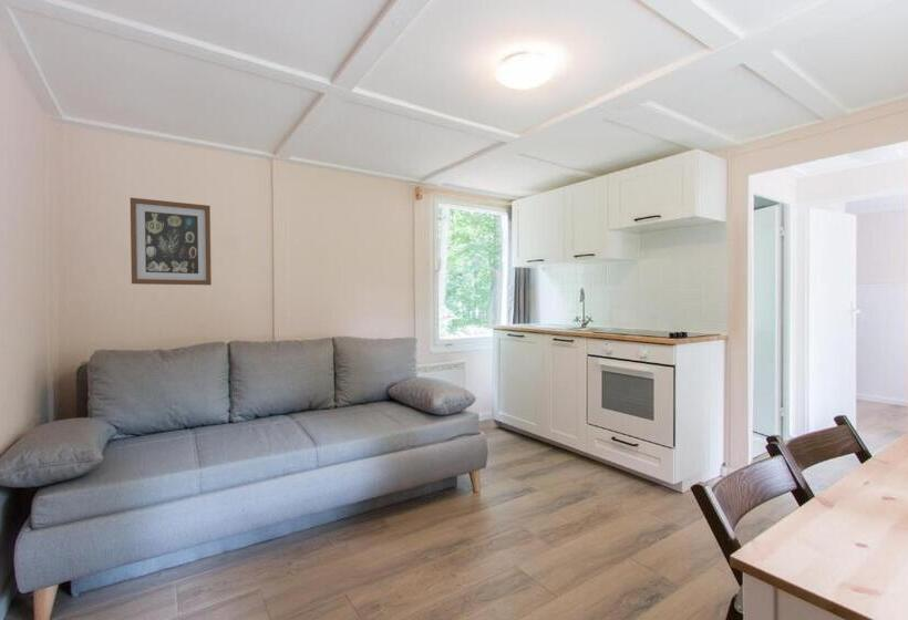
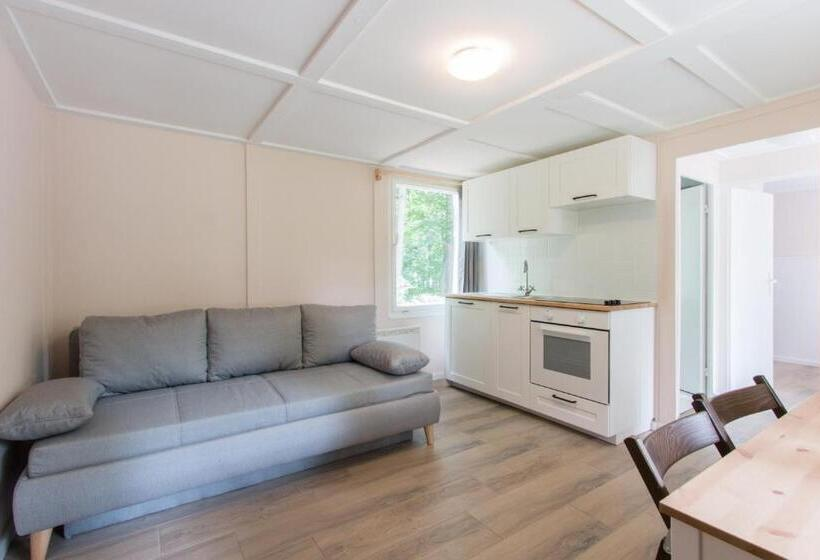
- wall art [130,197,213,287]
